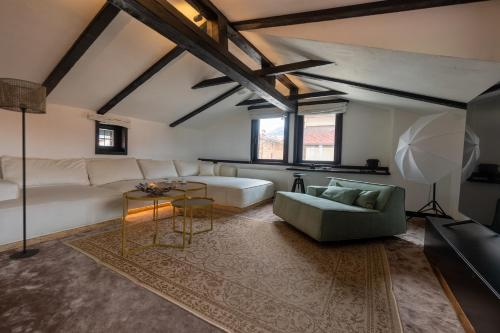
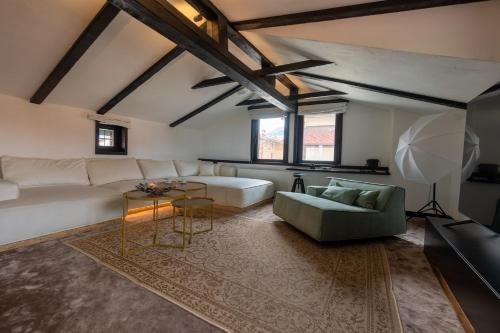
- floor lamp [0,77,47,260]
